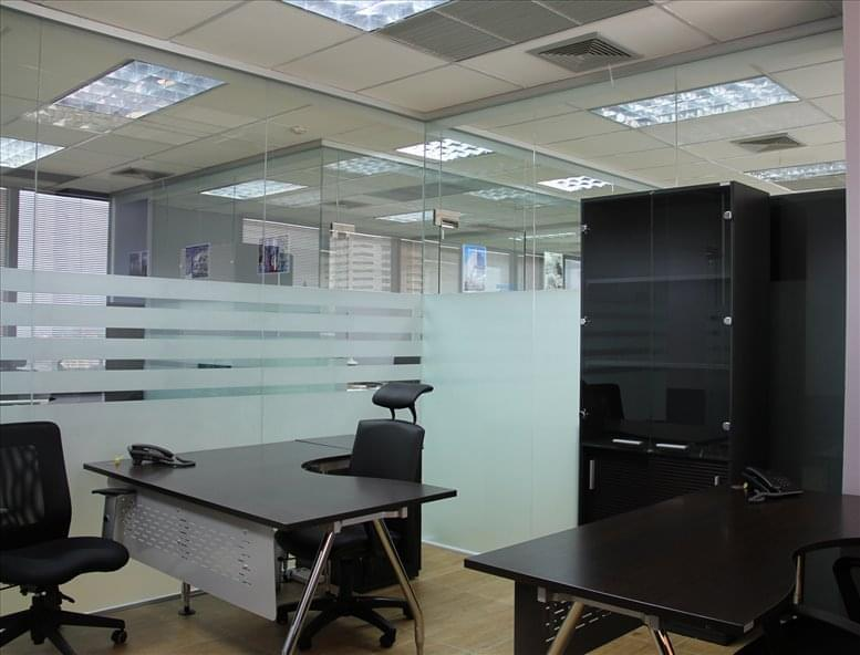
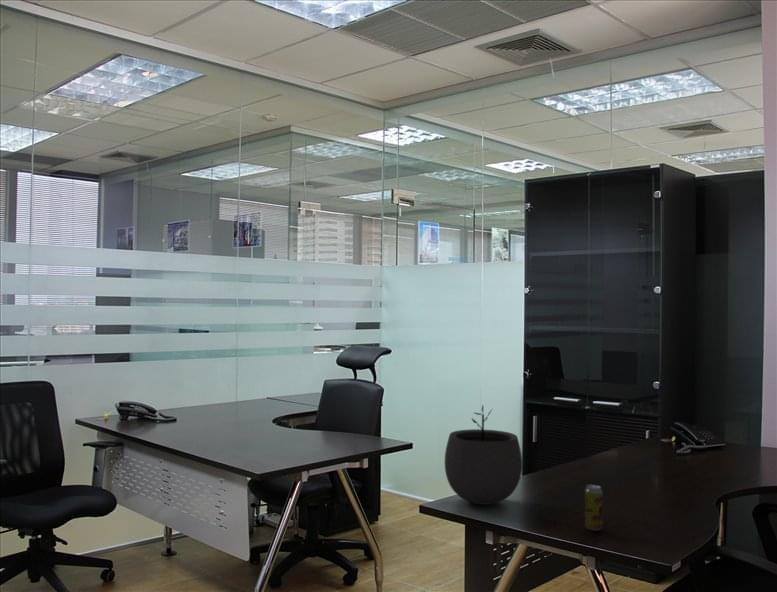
+ beverage can [583,483,604,532]
+ plant pot [444,404,523,506]
